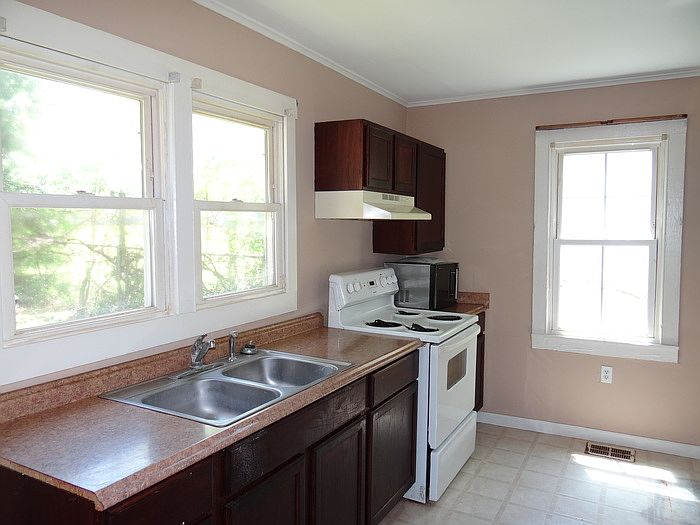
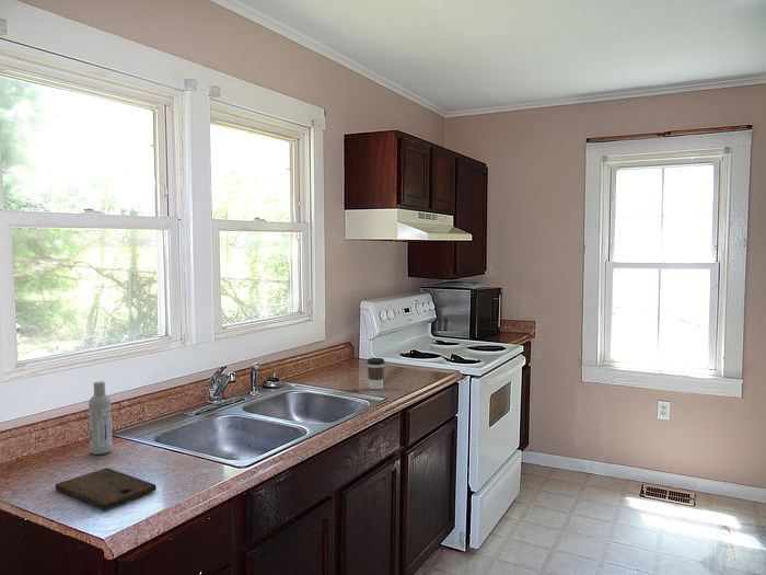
+ coffee cup [365,357,386,390]
+ bottle [88,380,113,456]
+ cutting board [55,467,158,510]
